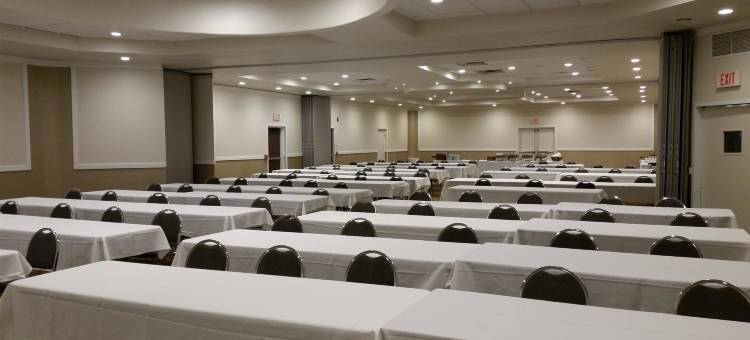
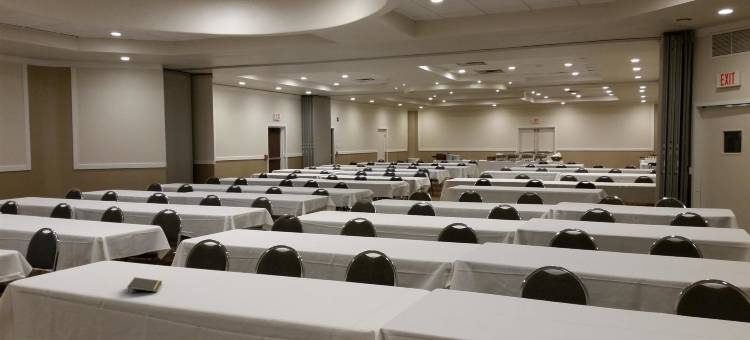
+ notepad [126,276,163,294]
